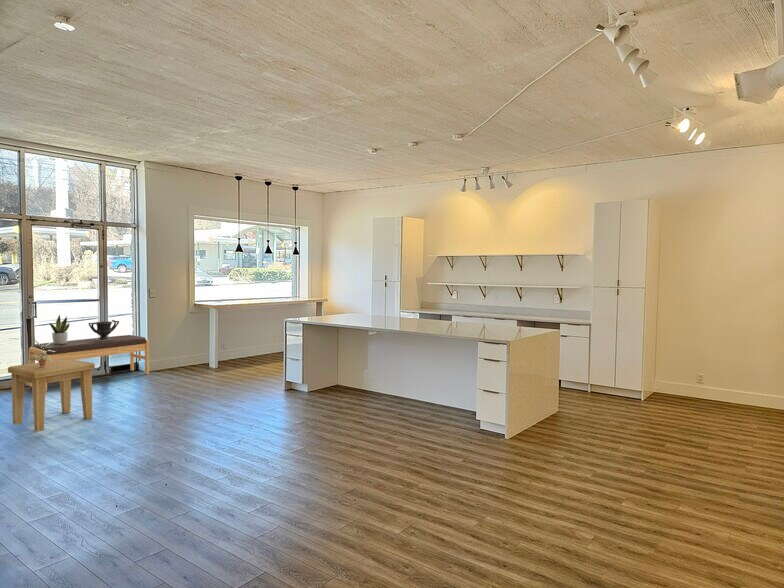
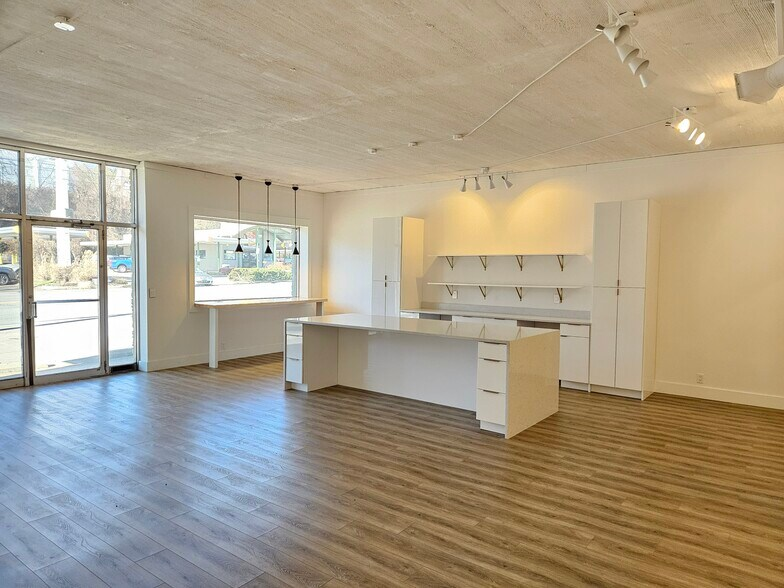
- side table [7,359,96,432]
- decorative urn [87,319,120,341]
- potted plant [30,339,55,367]
- potted plant [49,313,70,345]
- bench [28,334,150,392]
